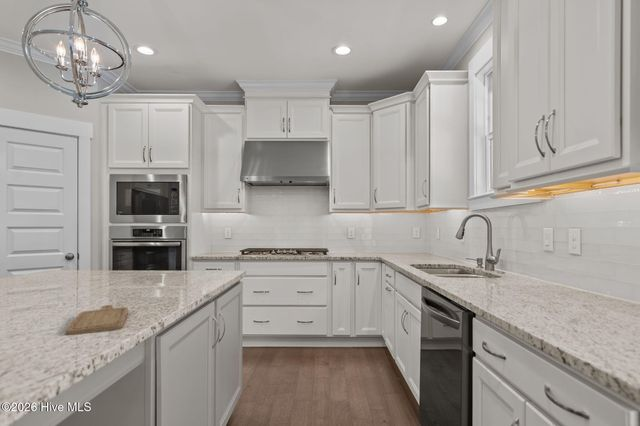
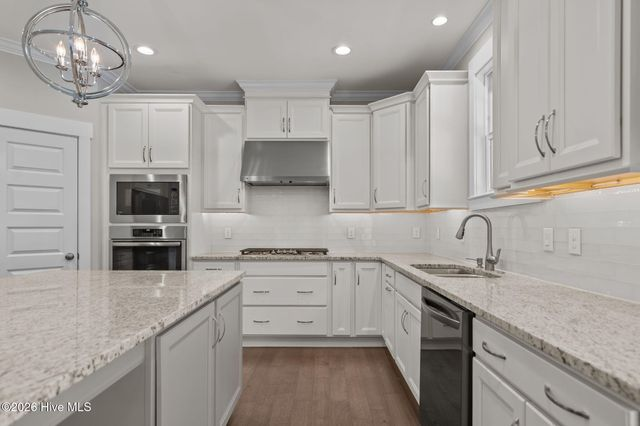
- chopping board [65,304,129,335]
